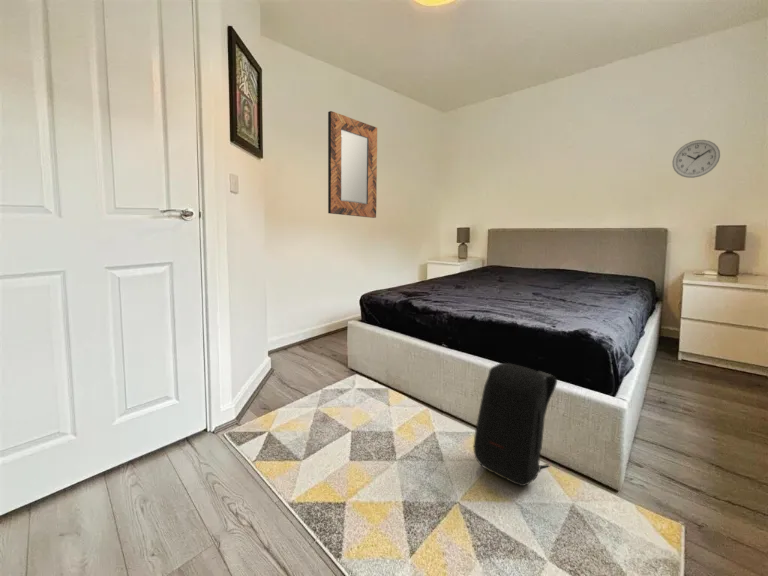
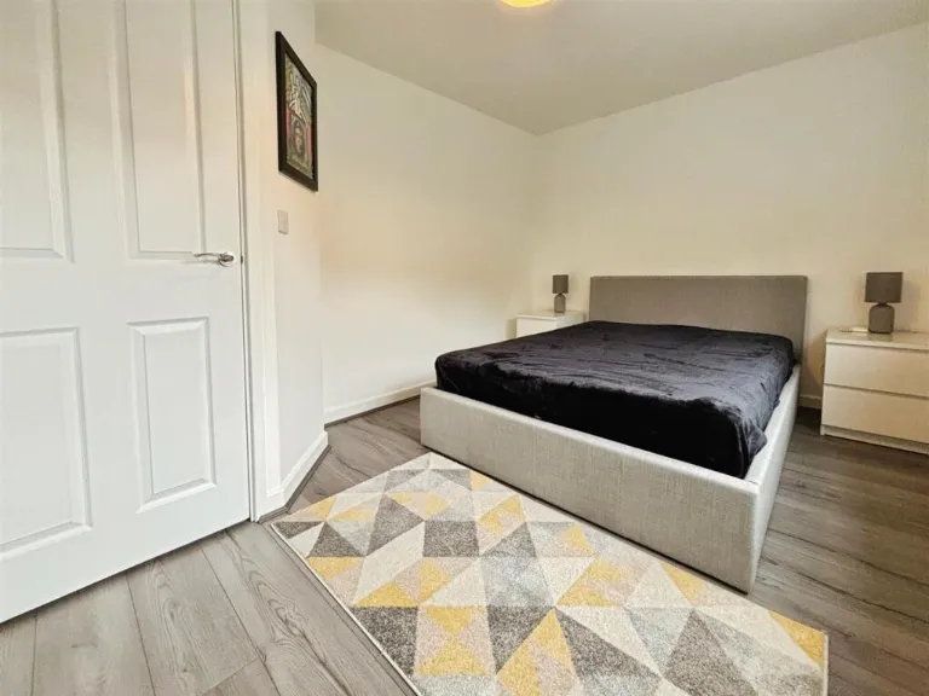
- home mirror [327,110,378,219]
- wall clock [671,139,721,179]
- backpack [473,362,558,487]
